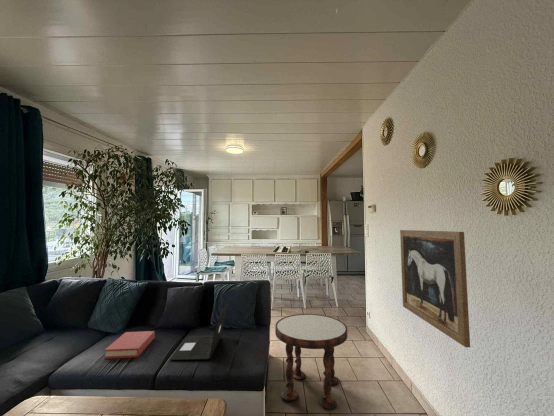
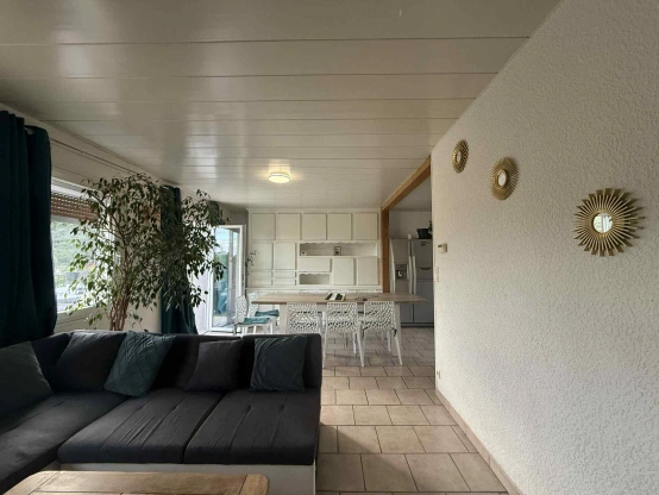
- side table [274,313,348,410]
- wall art [399,229,471,348]
- hardback book [103,330,156,360]
- laptop [169,303,229,361]
